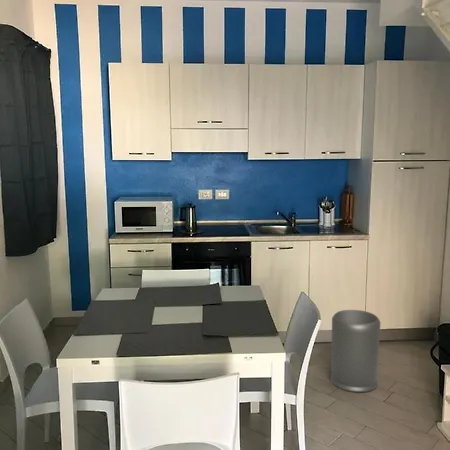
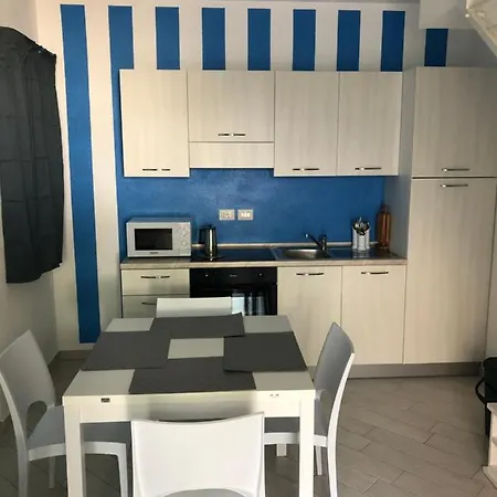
- trash bin [329,309,382,393]
